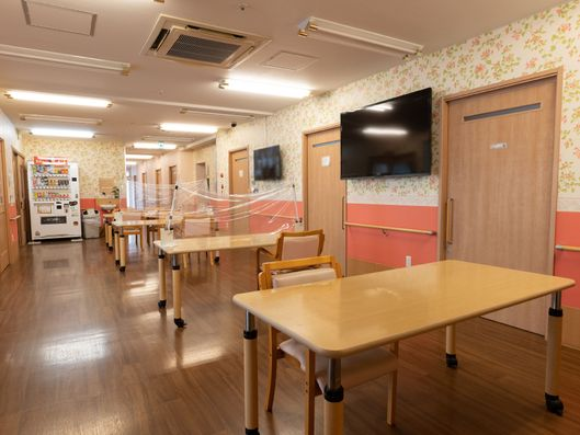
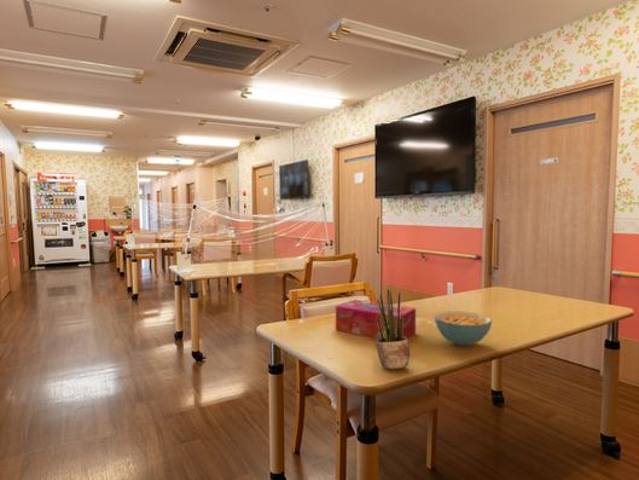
+ tissue box [335,299,417,340]
+ cereal bowl [434,310,493,347]
+ potted plant [376,288,411,370]
